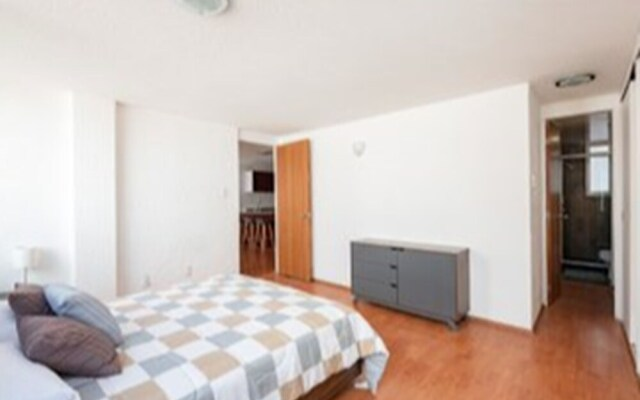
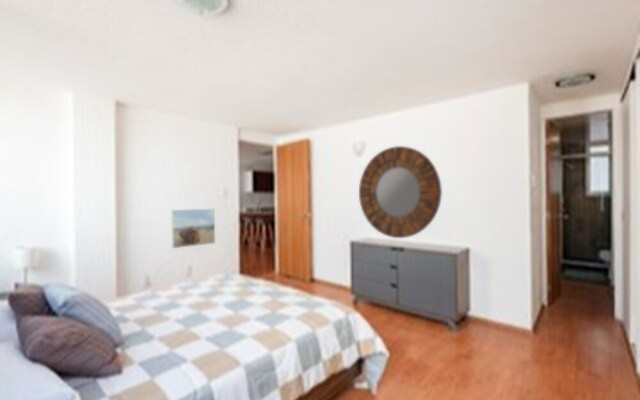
+ home mirror [358,145,443,239]
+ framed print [170,208,216,249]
